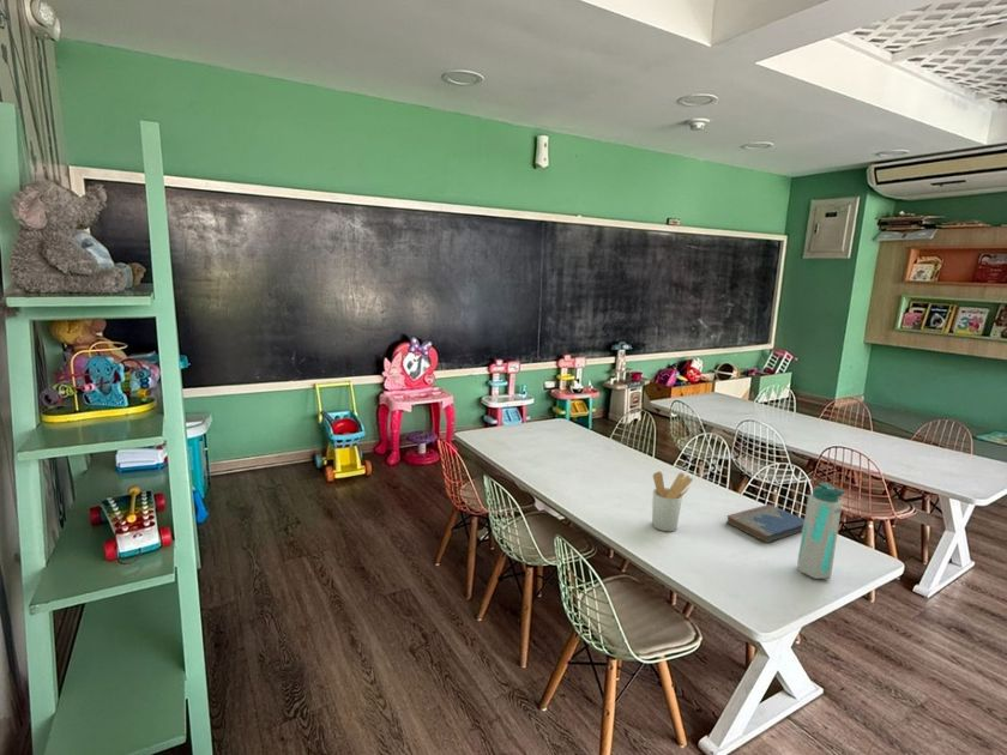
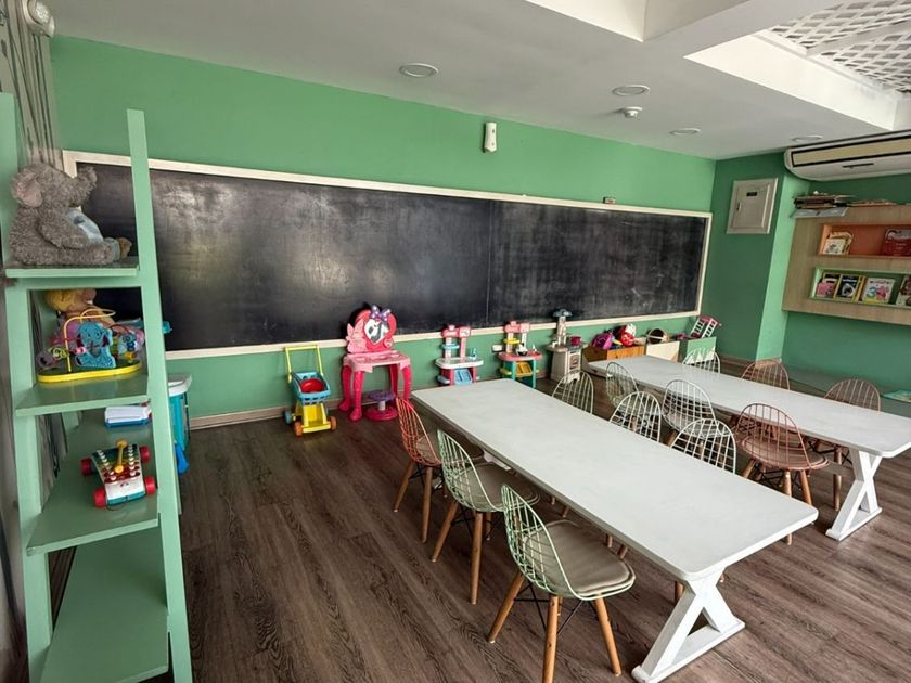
- utensil holder [651,470,694,532]
- water bottle [796,482,846,580]
- hardcover book [724,503,804,544]
